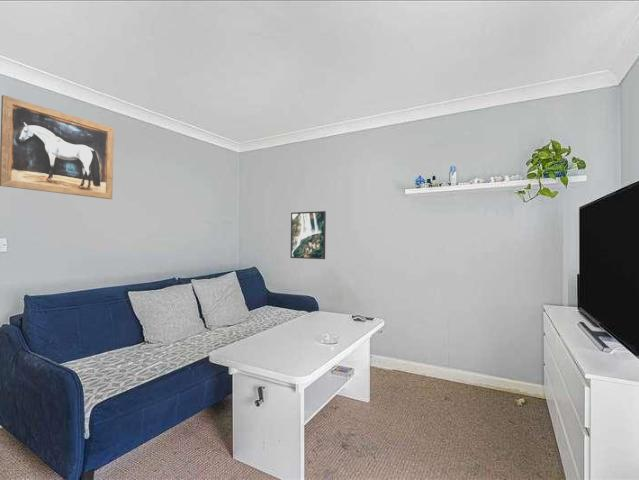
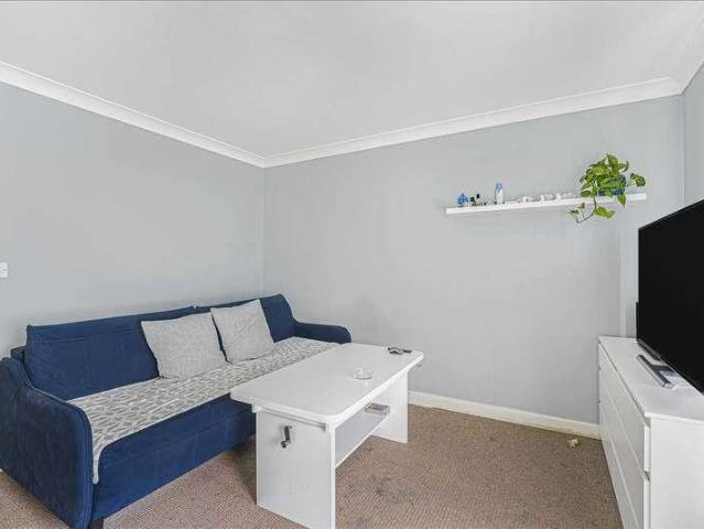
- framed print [290,210,327,260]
- wall art [0,94,115,200]
